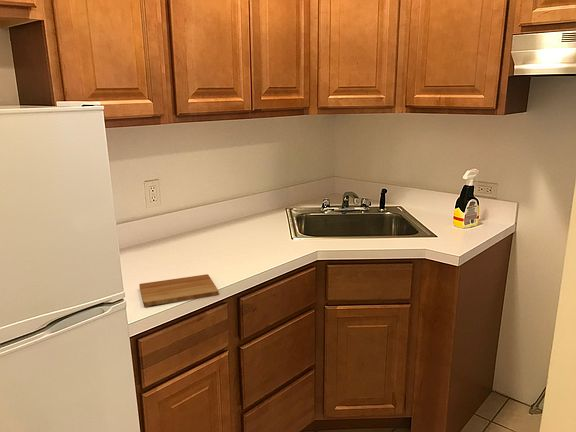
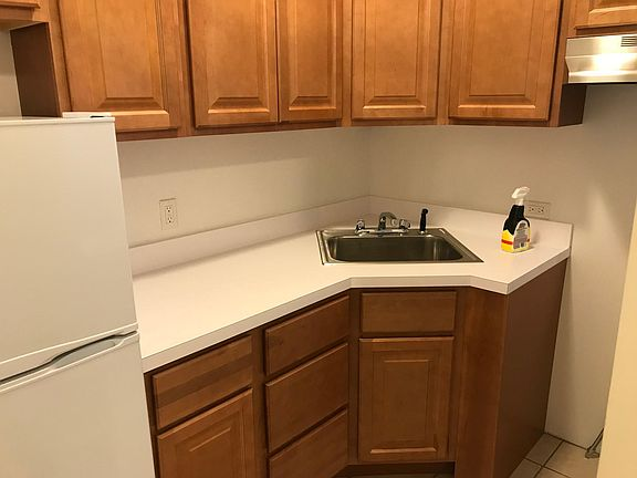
- cutting board [138,273,220,307]
